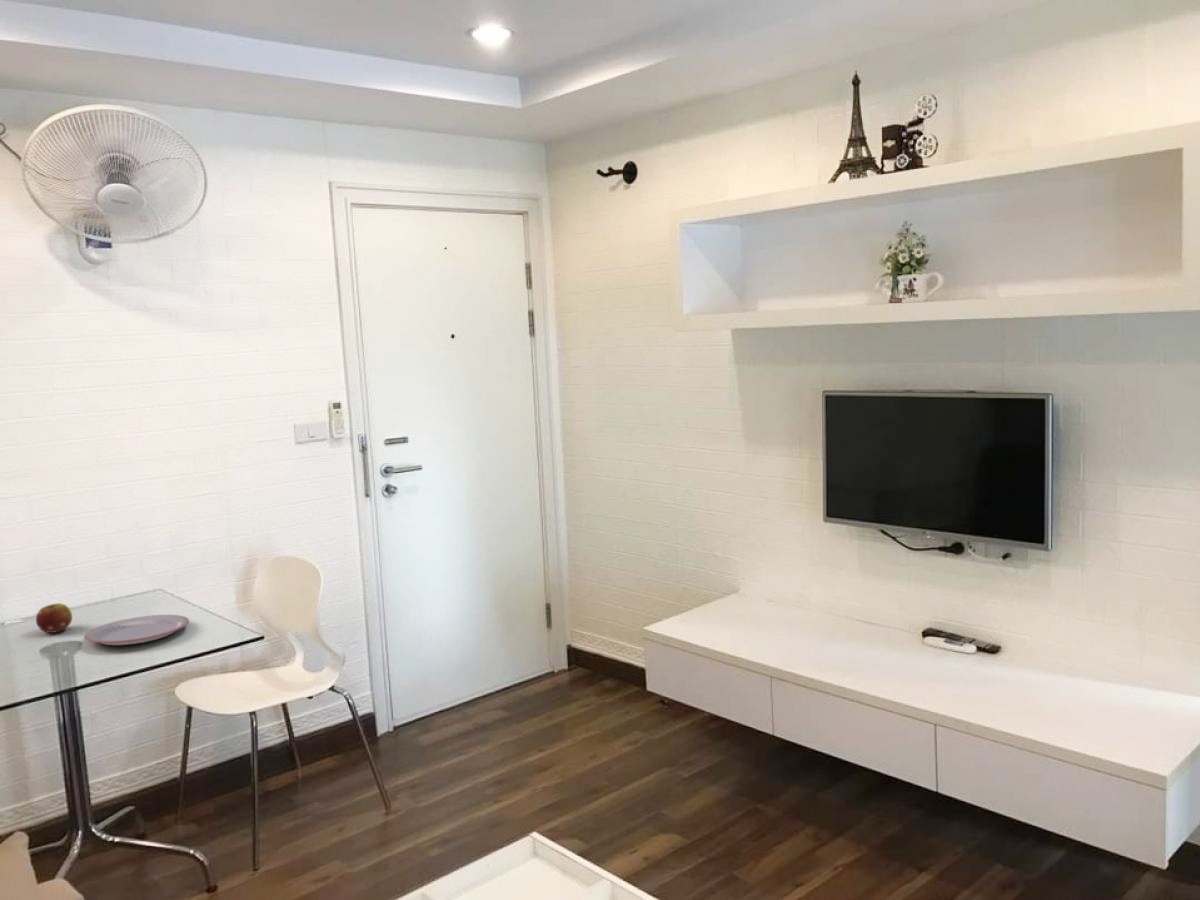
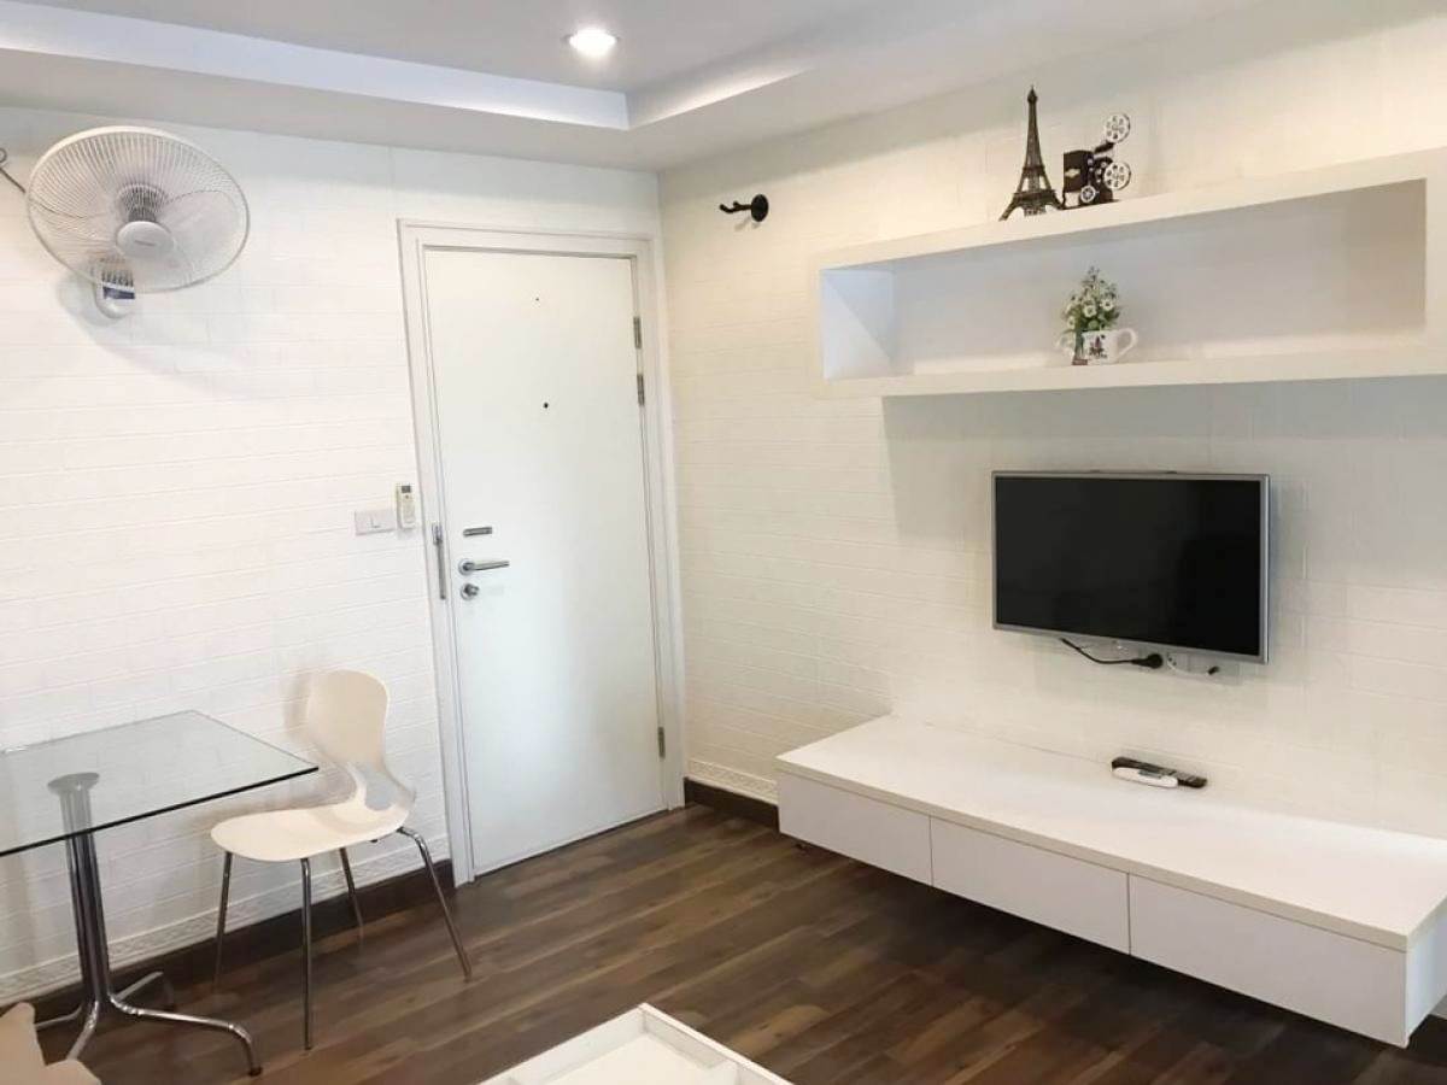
- plate [83,614,190,646]
- fruit [35,602,73,634]
